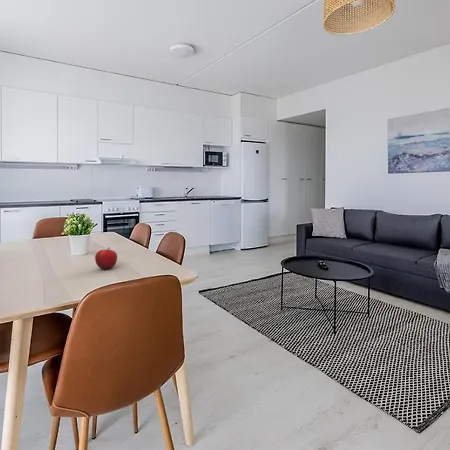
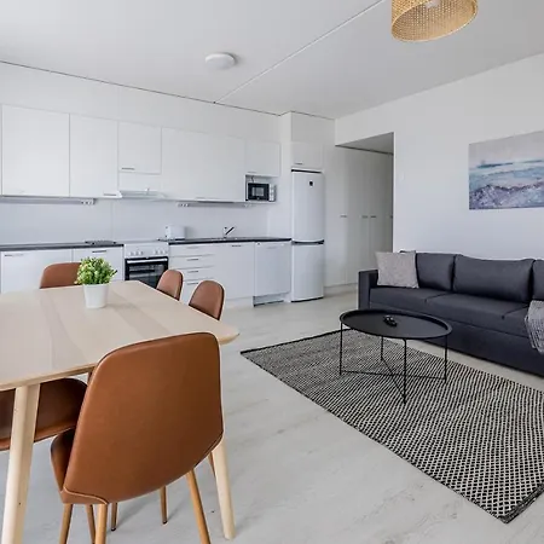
- fruit [94,246,118,270]
